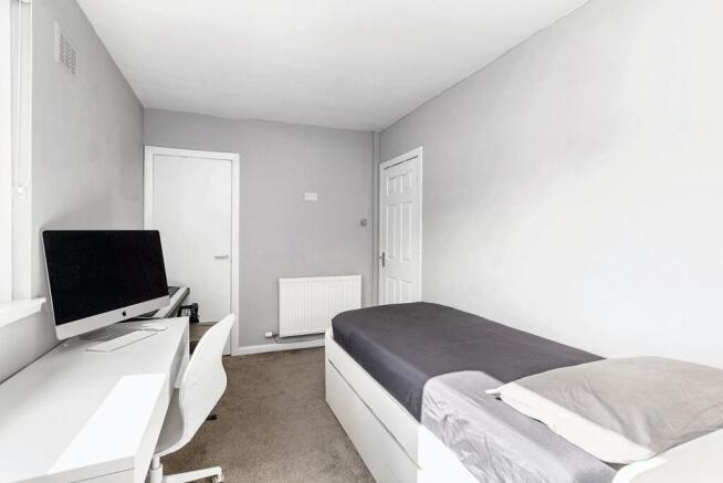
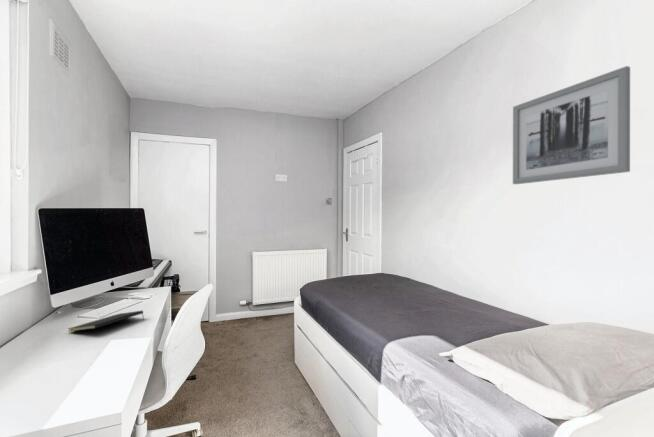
+ notepad [67,309,145,333]
+ wall art [512,65,631,185]
